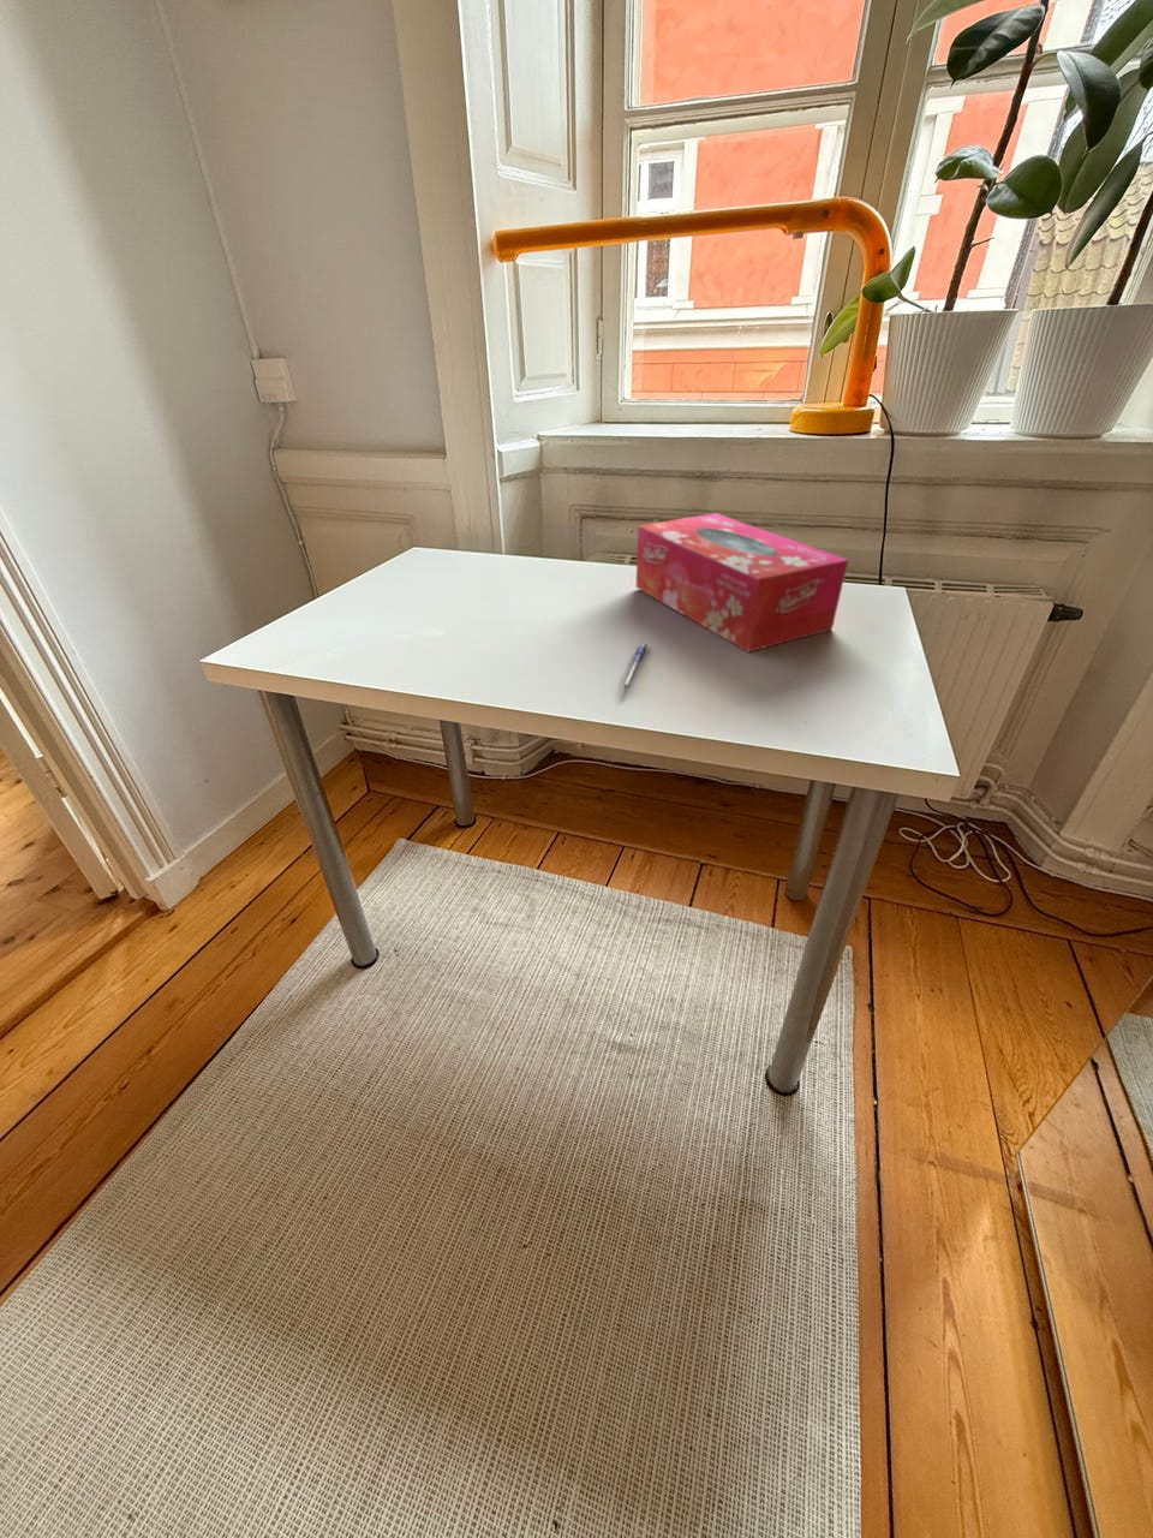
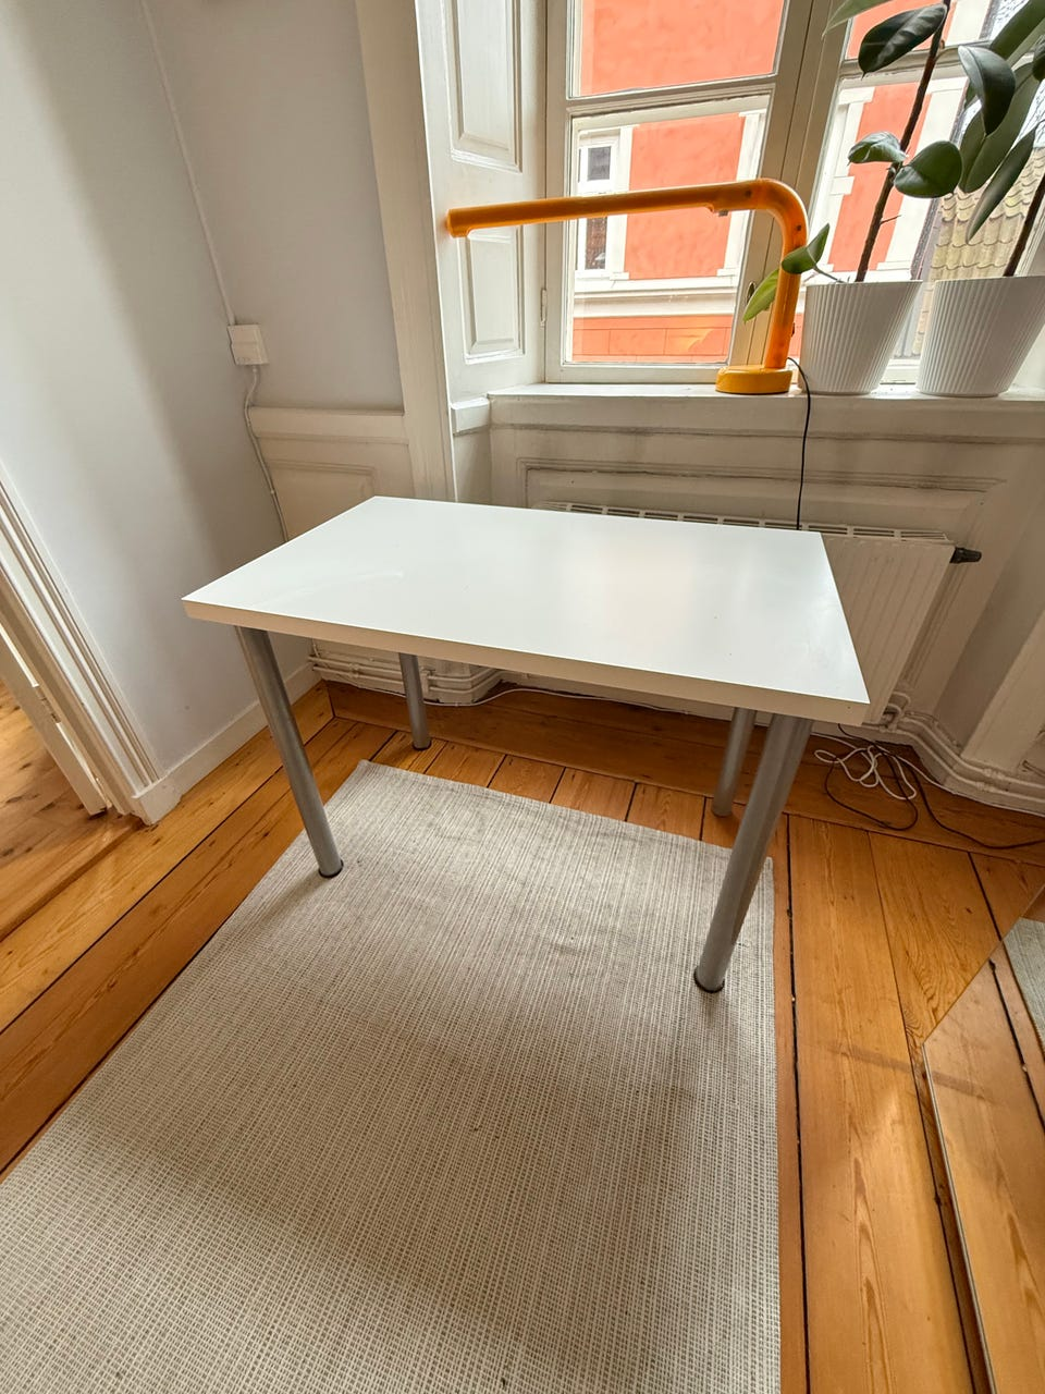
- tissue box [635,512,849,654]
- pen [618,642,650,690]
